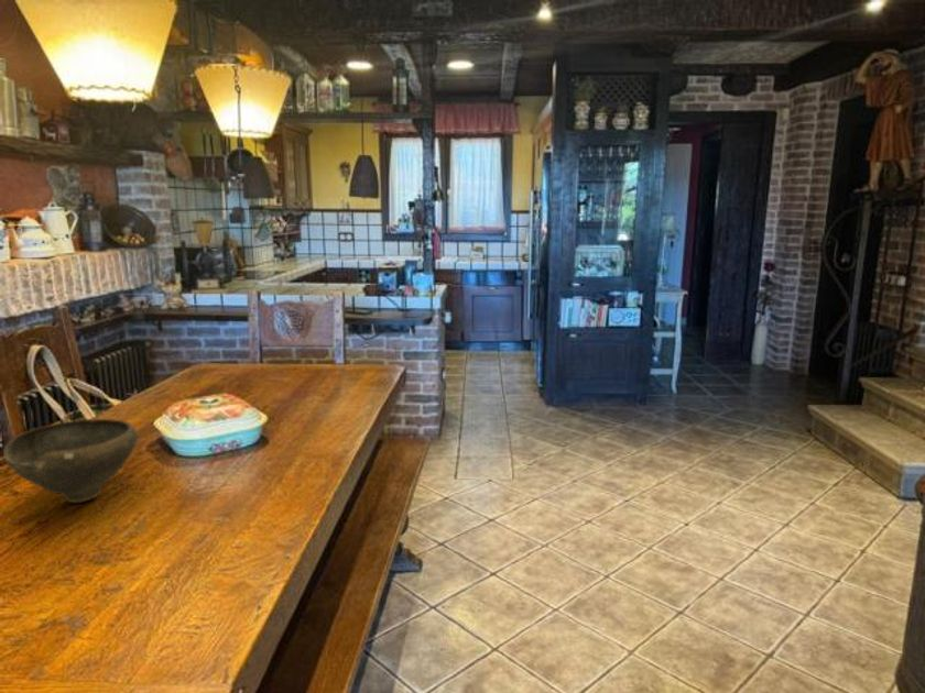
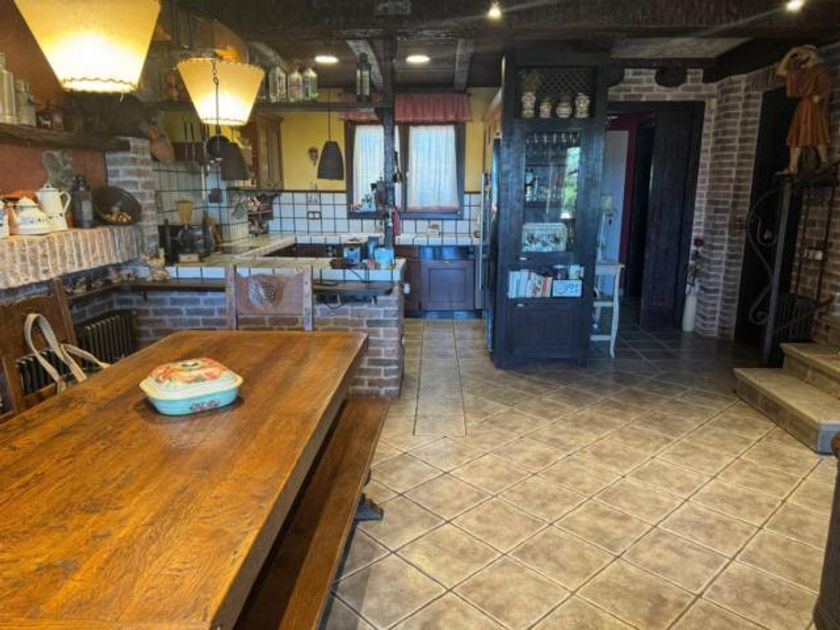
- bowl [2,418,139,504]
